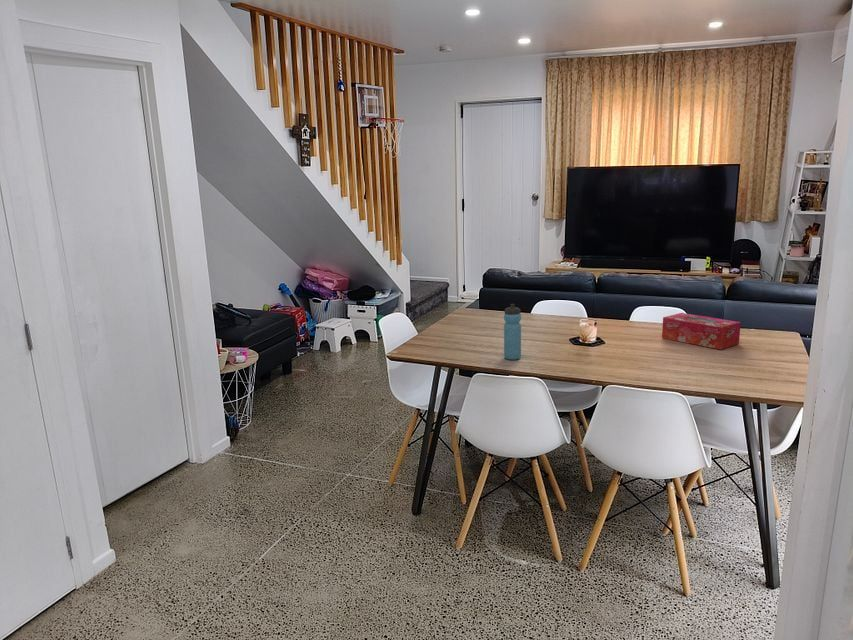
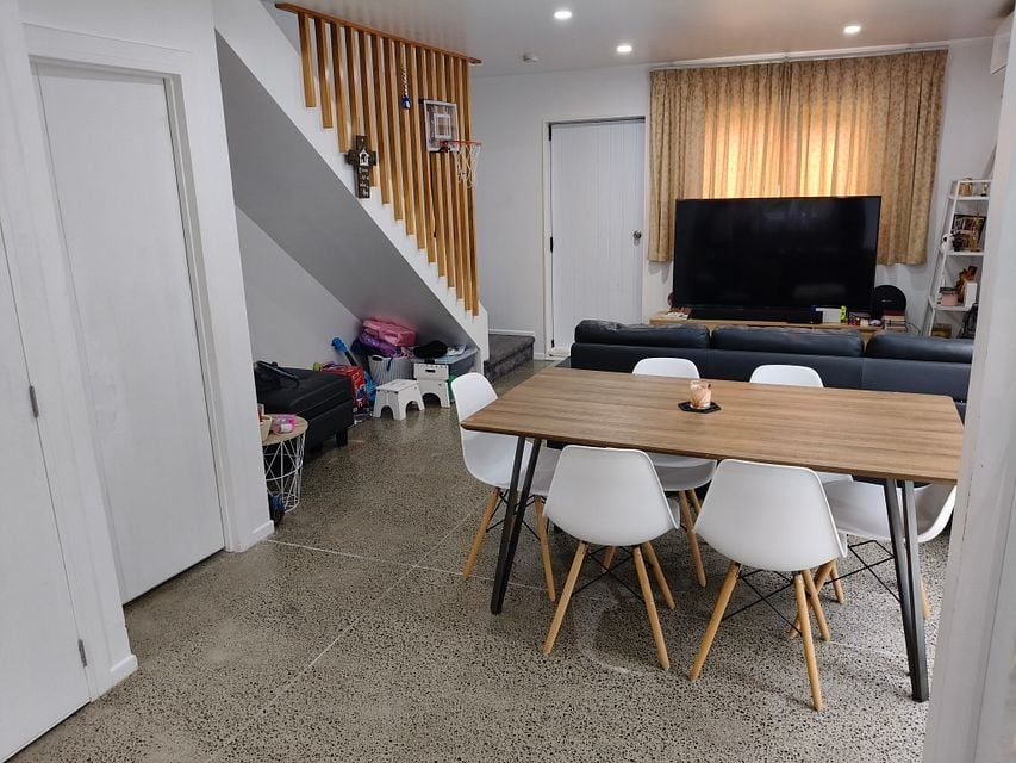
- water bottle [503,303,522,361]
- tissue box [661,312,742,350]
